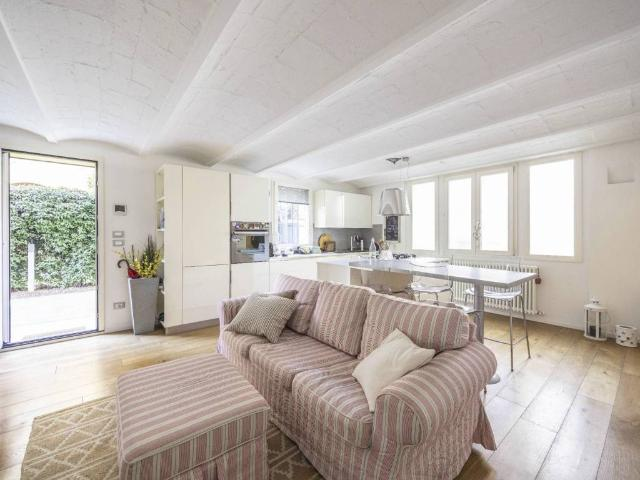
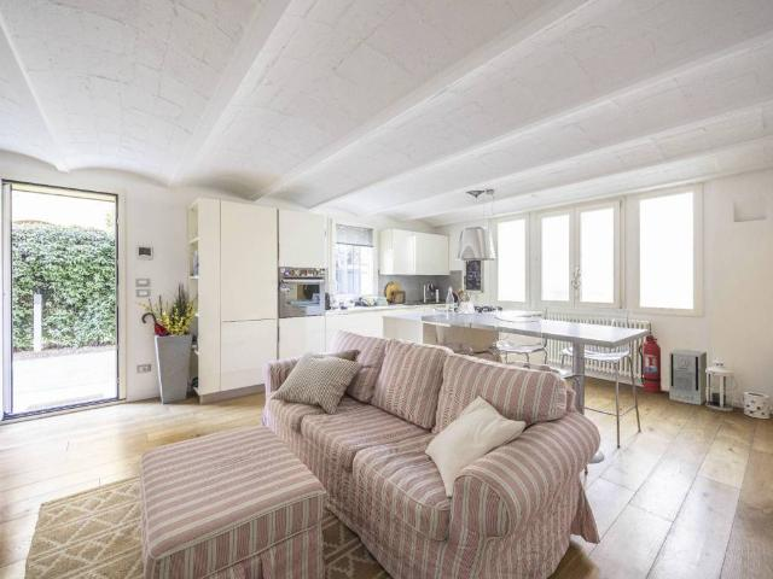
+ fire extinguisher [638,337,663,394]
+ air purifier [668,349,708,407]
